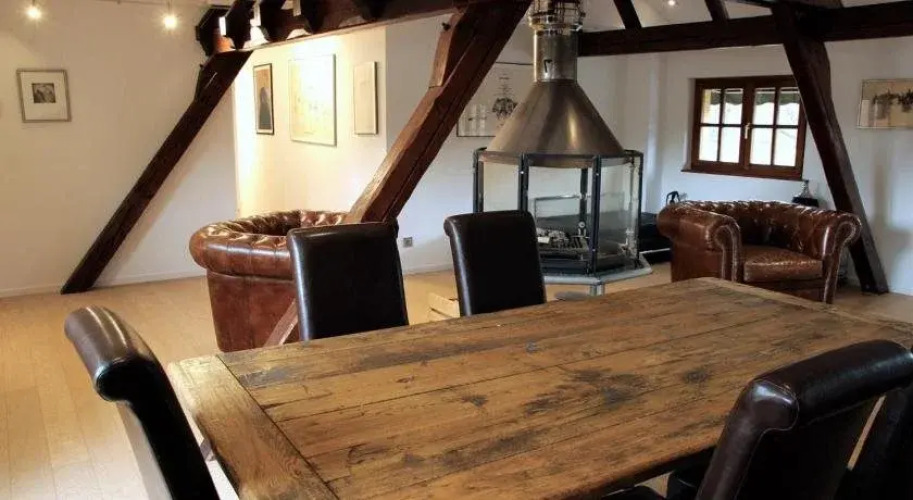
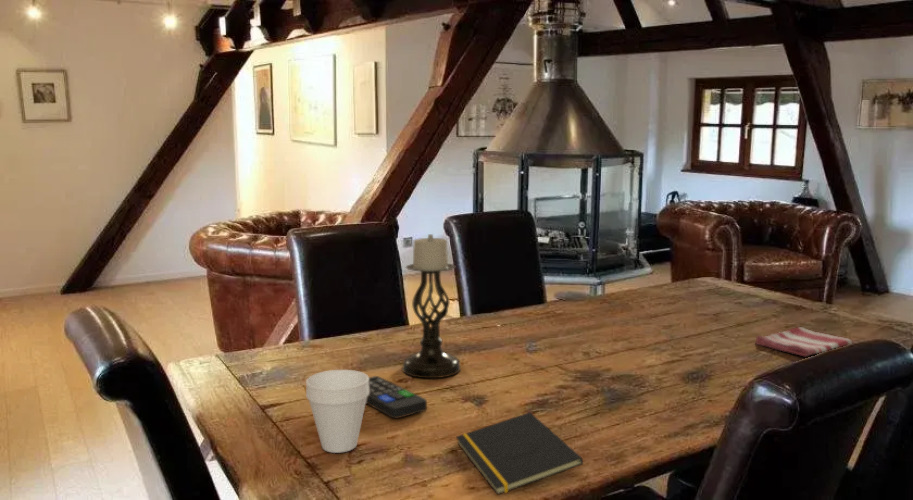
+ notepad [455,411,584,496]
+ candle holder [401,233,461,379]
+ cup [305,369,370,454]
+ dish towel [754,326,854,357]
+ remote control [366,375,428,419]
